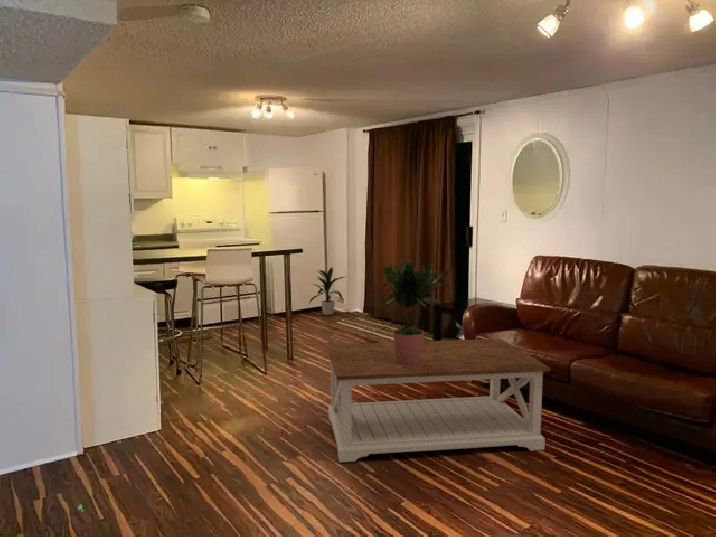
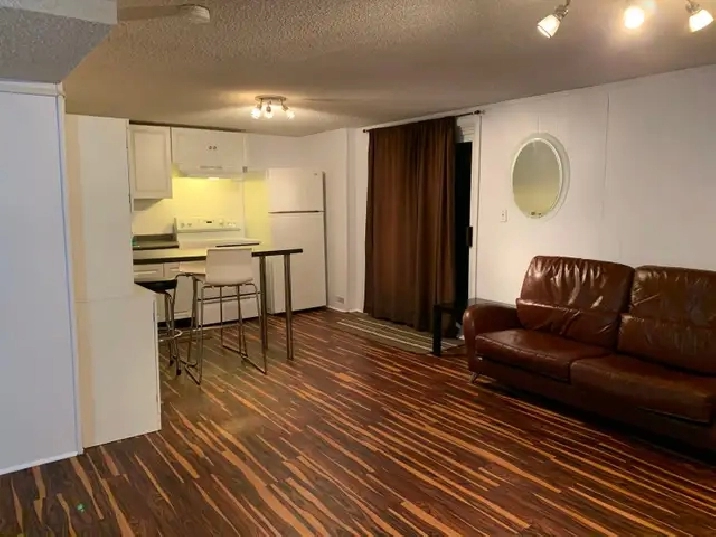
- potted plant [381,258,453,365]
- indoor plant [308,265,345,316]
- coffee table [325,338,552,463]
